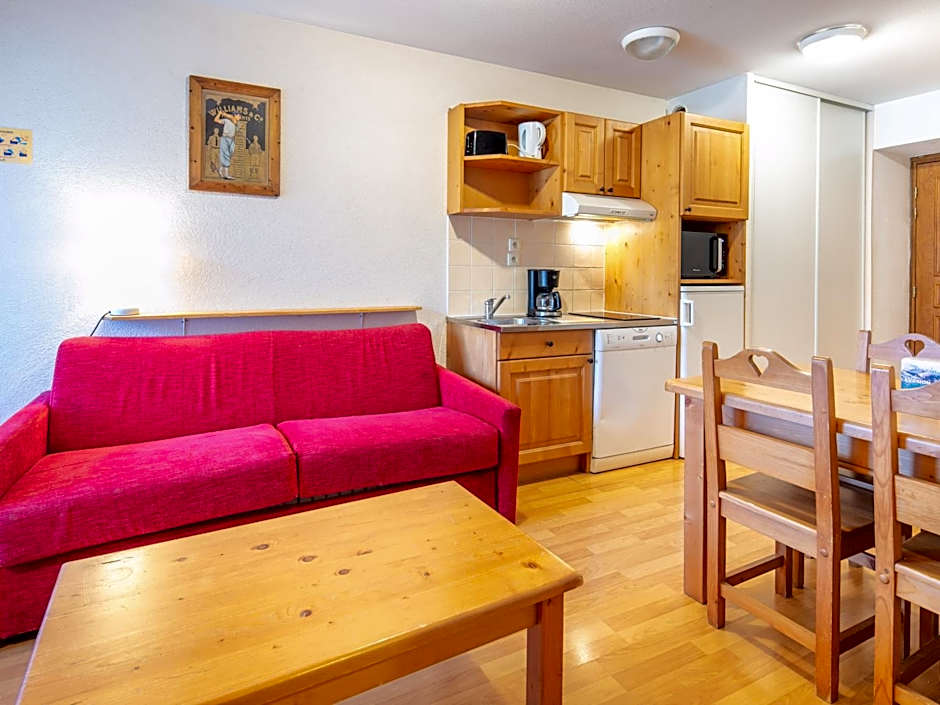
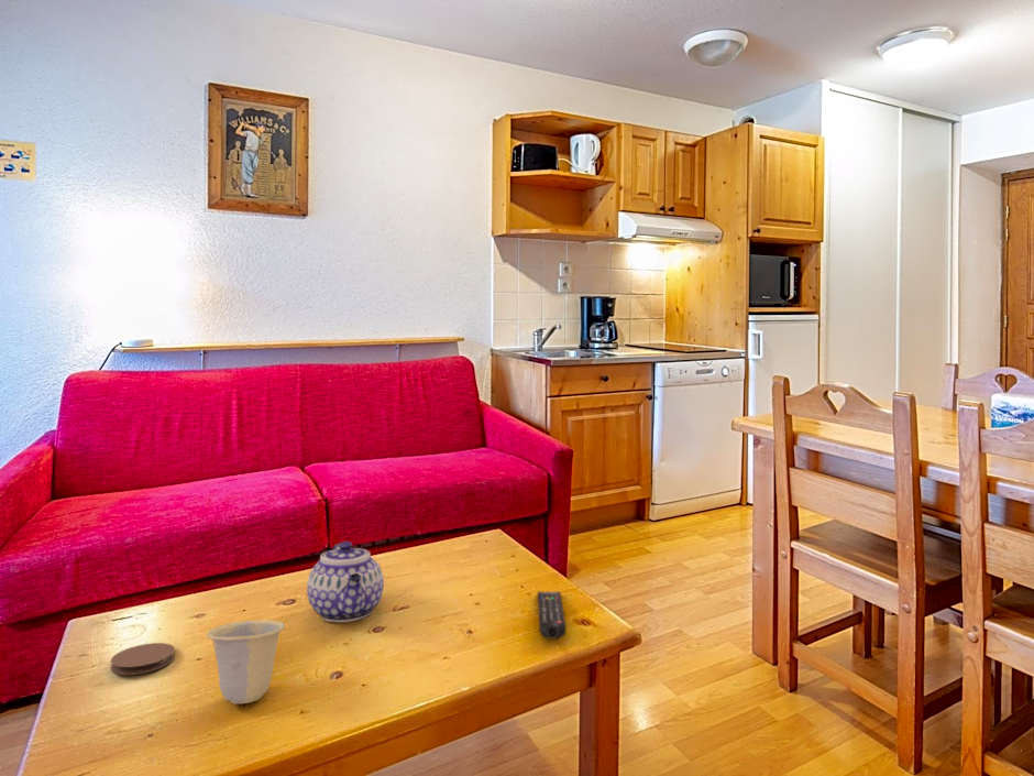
+ cup [206,619,286,704]
+ remote control [537,591,566,640]
+ coaster [110,642,176,676]
+ teapot [306,540,385,623]
